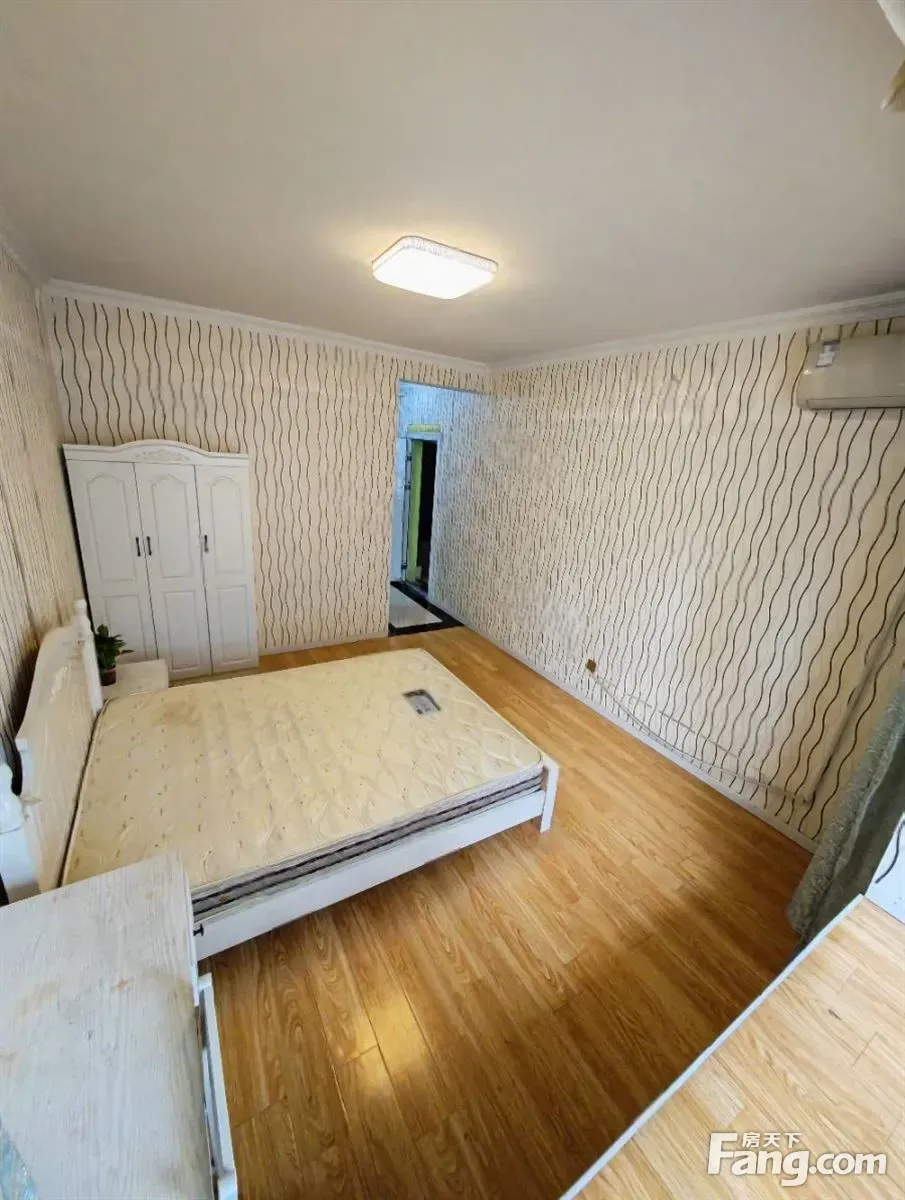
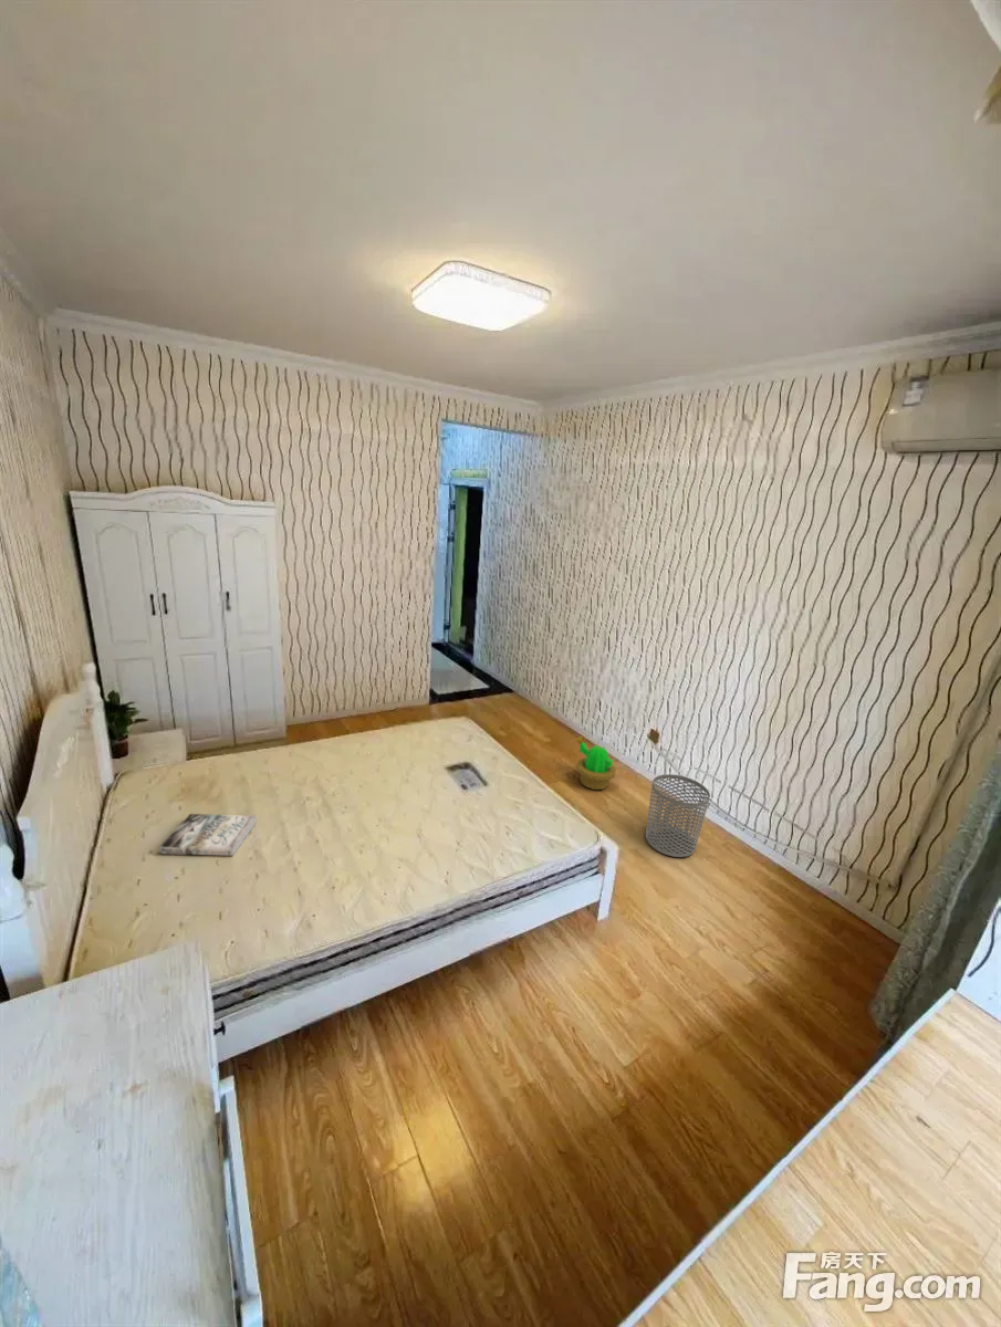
+ book [158,813,258,857]
+ decorative plant [574,735,617,791]
+ waste bin [645,773,711,858]
